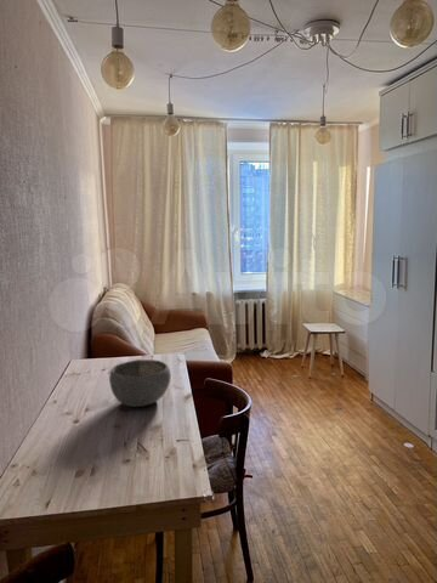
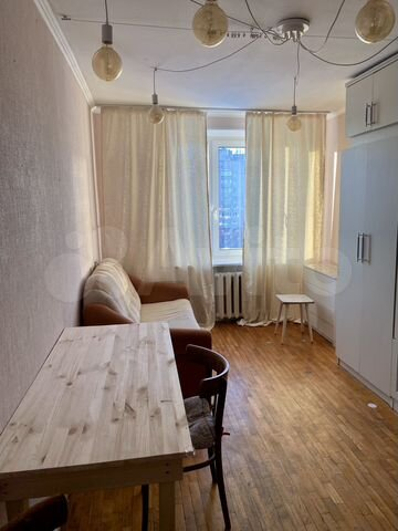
- bowl [108,358,171,408]
